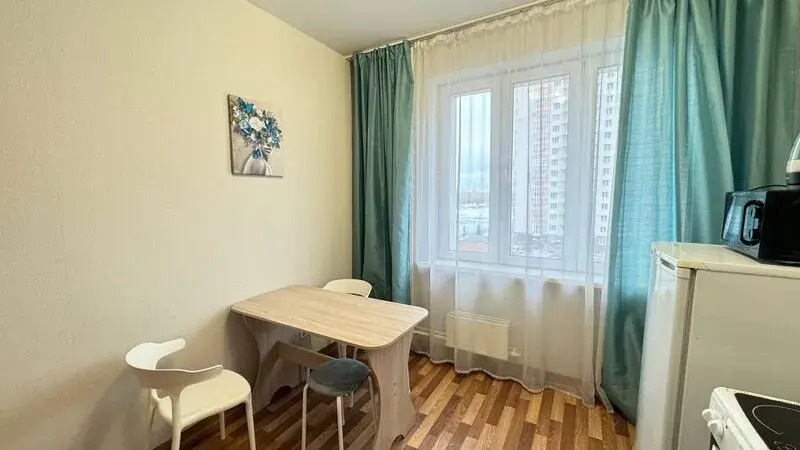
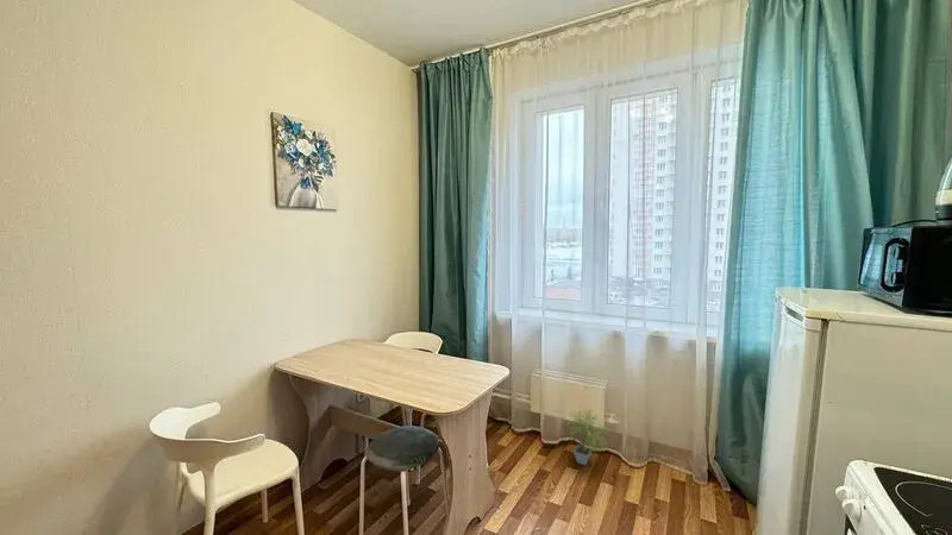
+ potted plant [566,408,610,466]
